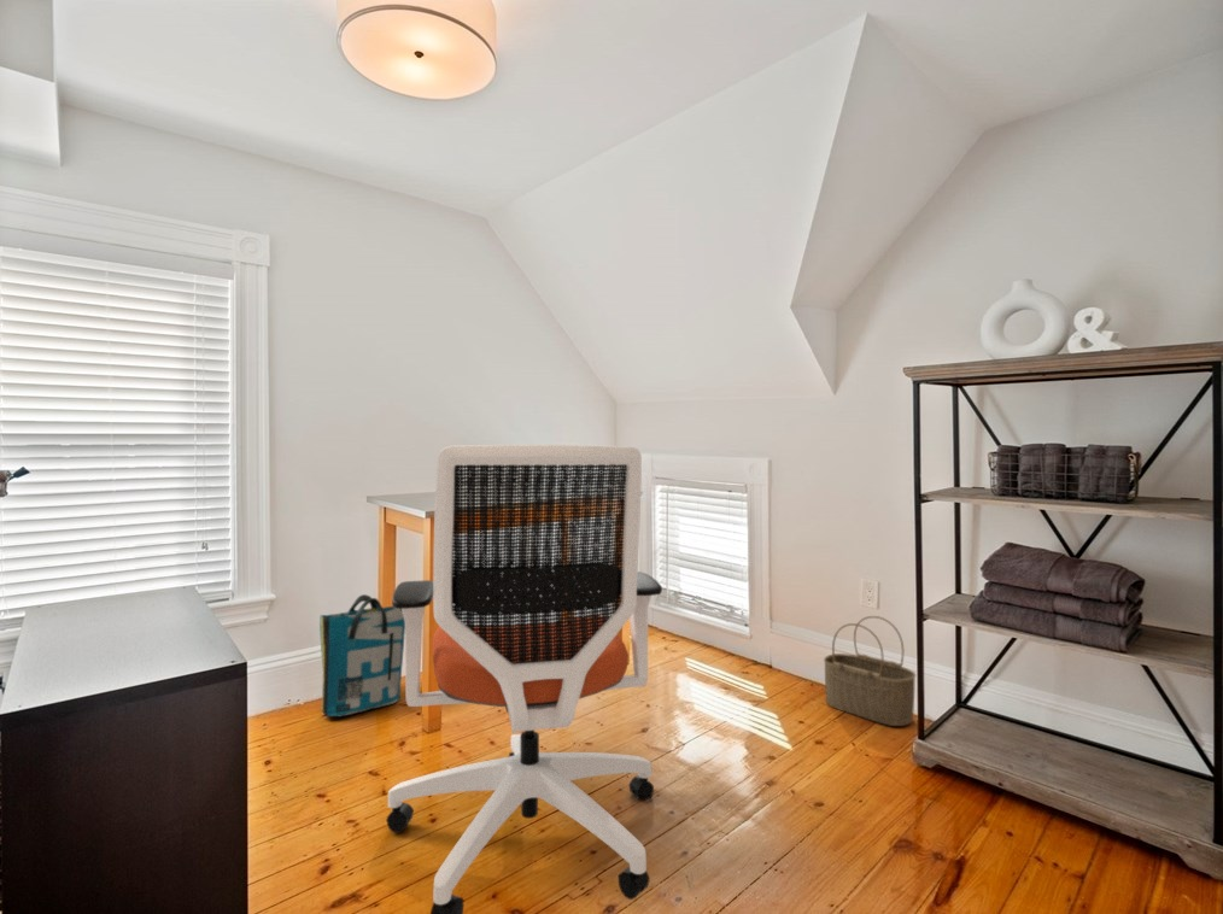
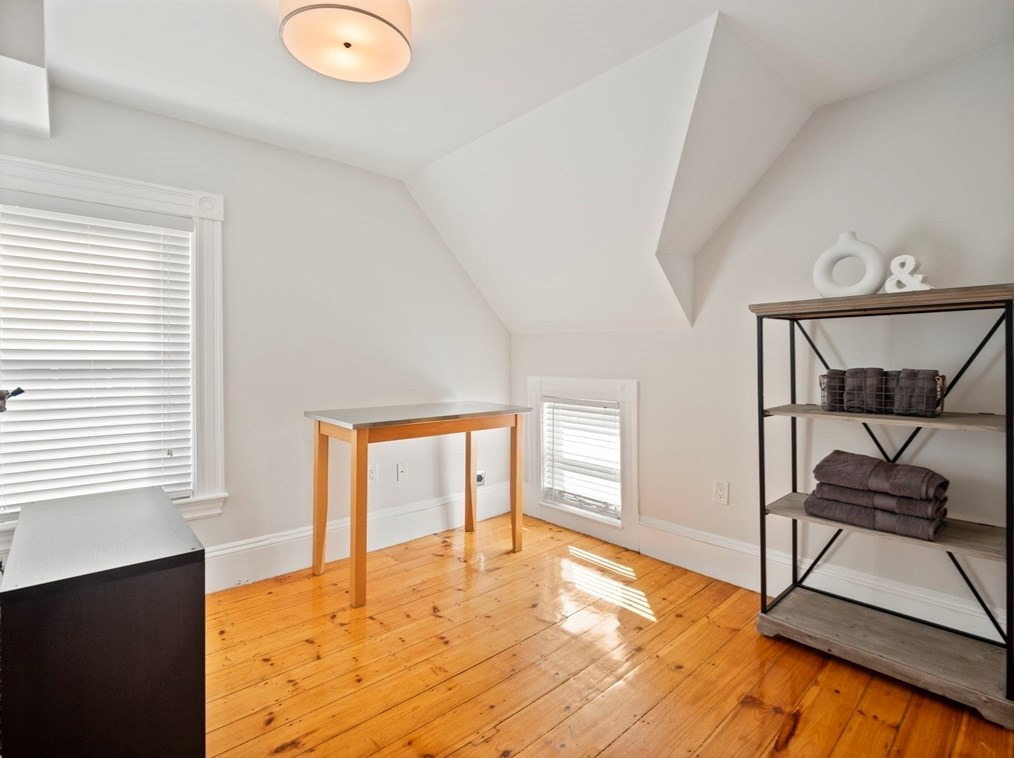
- wicker basket [823,615,917,727]
- tote bag [318,593,405,719]
- office chair [385,444,663,914]
